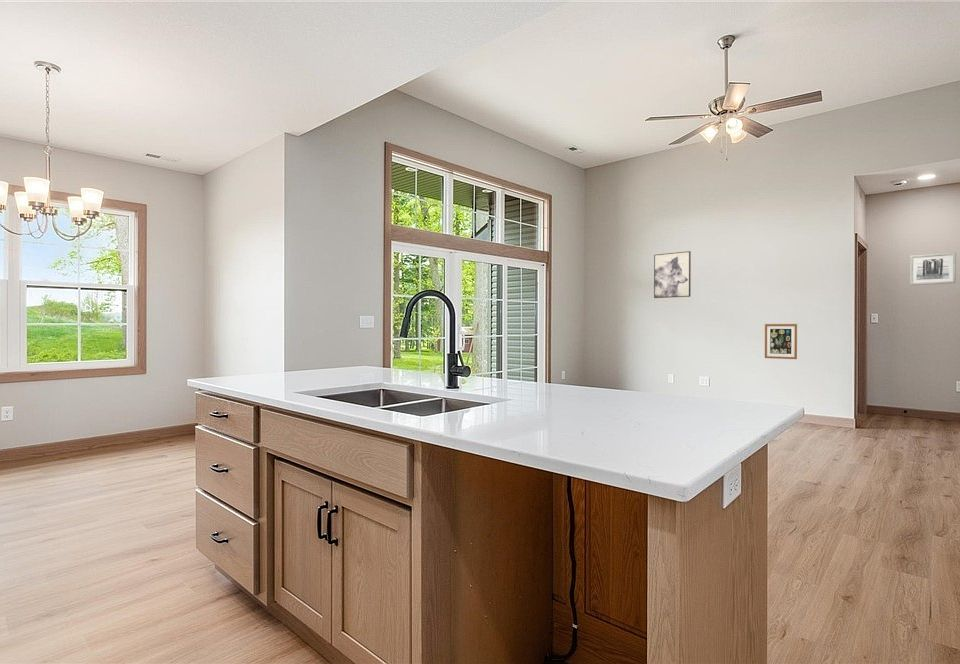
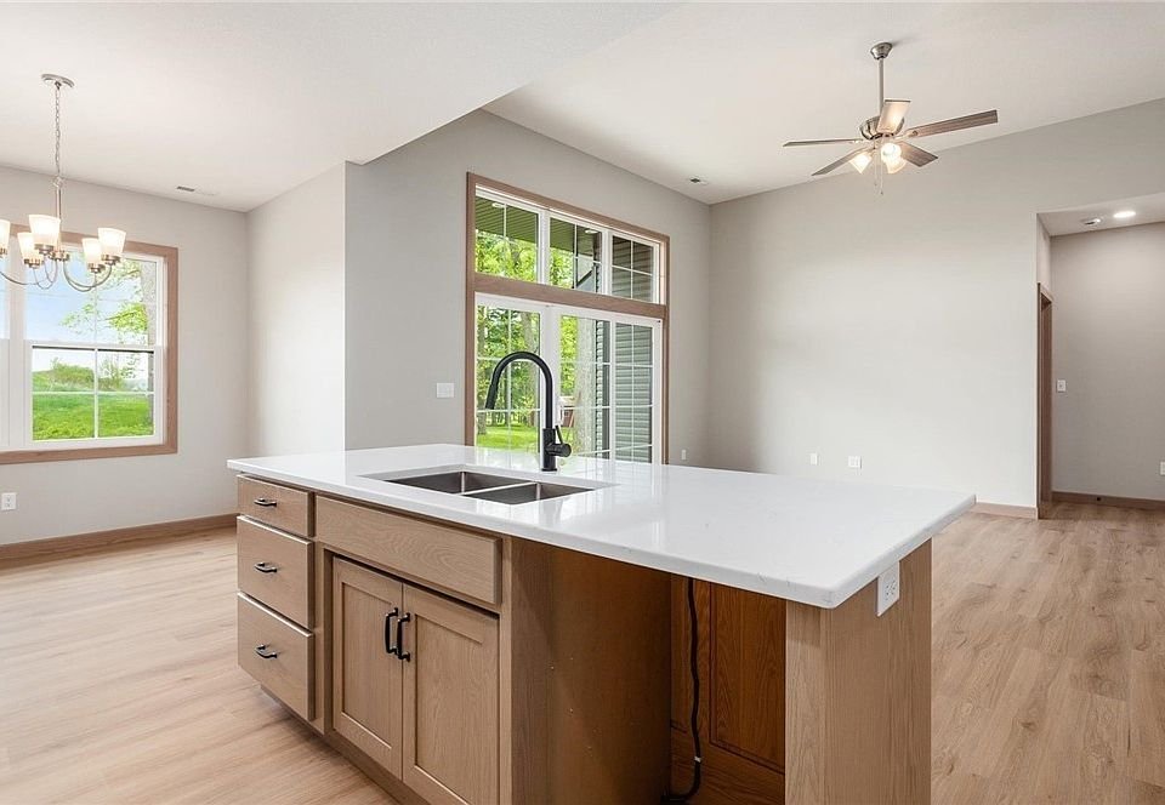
- wall art [909,252,957,286]
- wall art [764,323,798,360]
- wall art [653,250,692,299]
